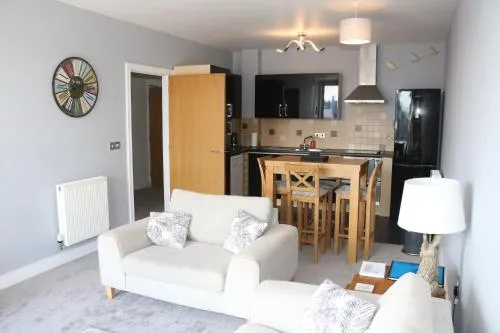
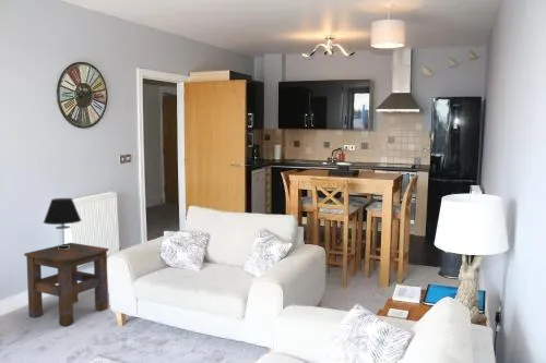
+ side table [23,242,109,327]
+ table lamp [43,197,83,250]
